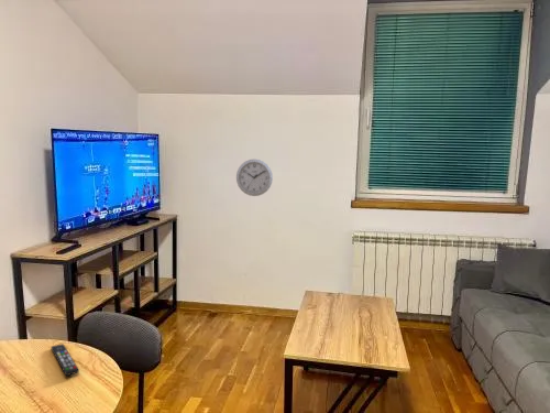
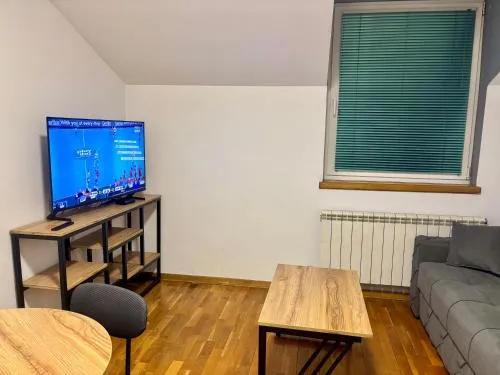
- wall clock [235,157,274,197]
- remote control [50,343,80,377]
